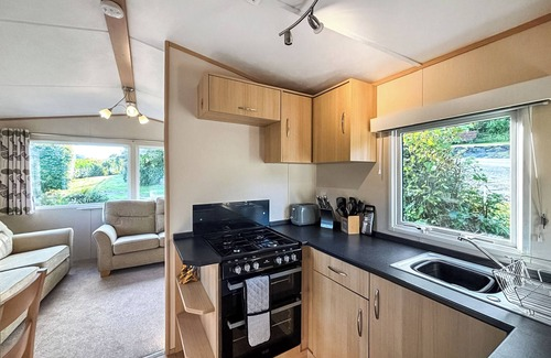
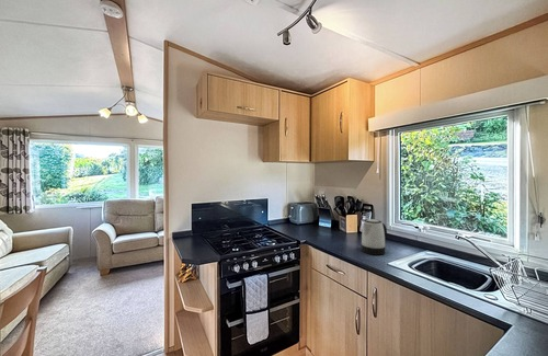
+ kettle [361,218,388,256]
